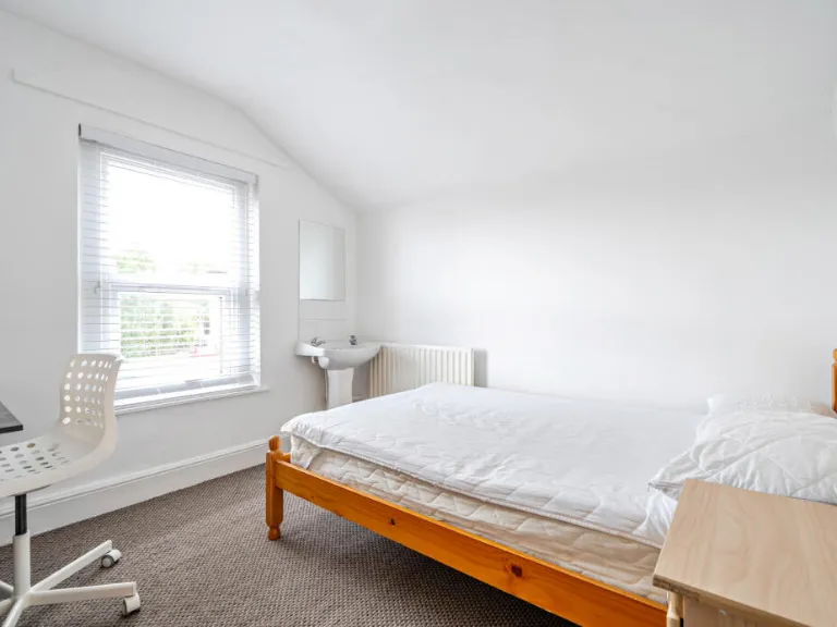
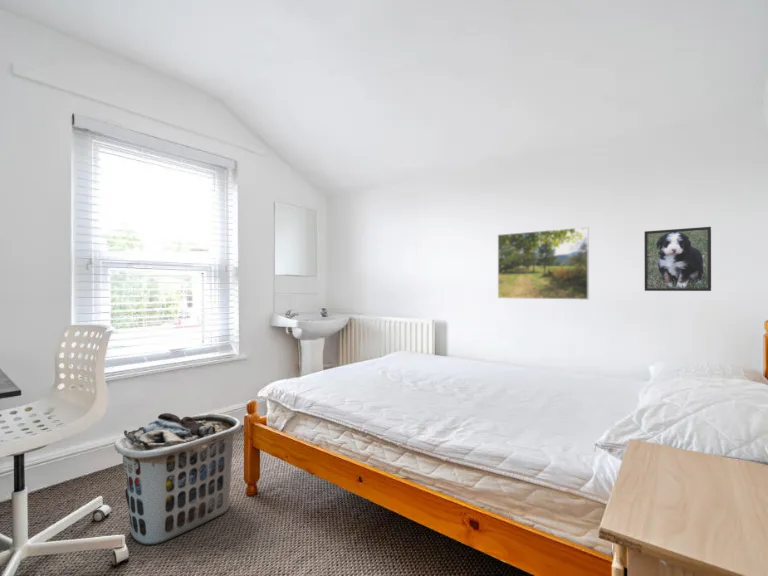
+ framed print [497,226,590,301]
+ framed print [643,226,712,292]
+ clothes hamper [113,412,242,546]
